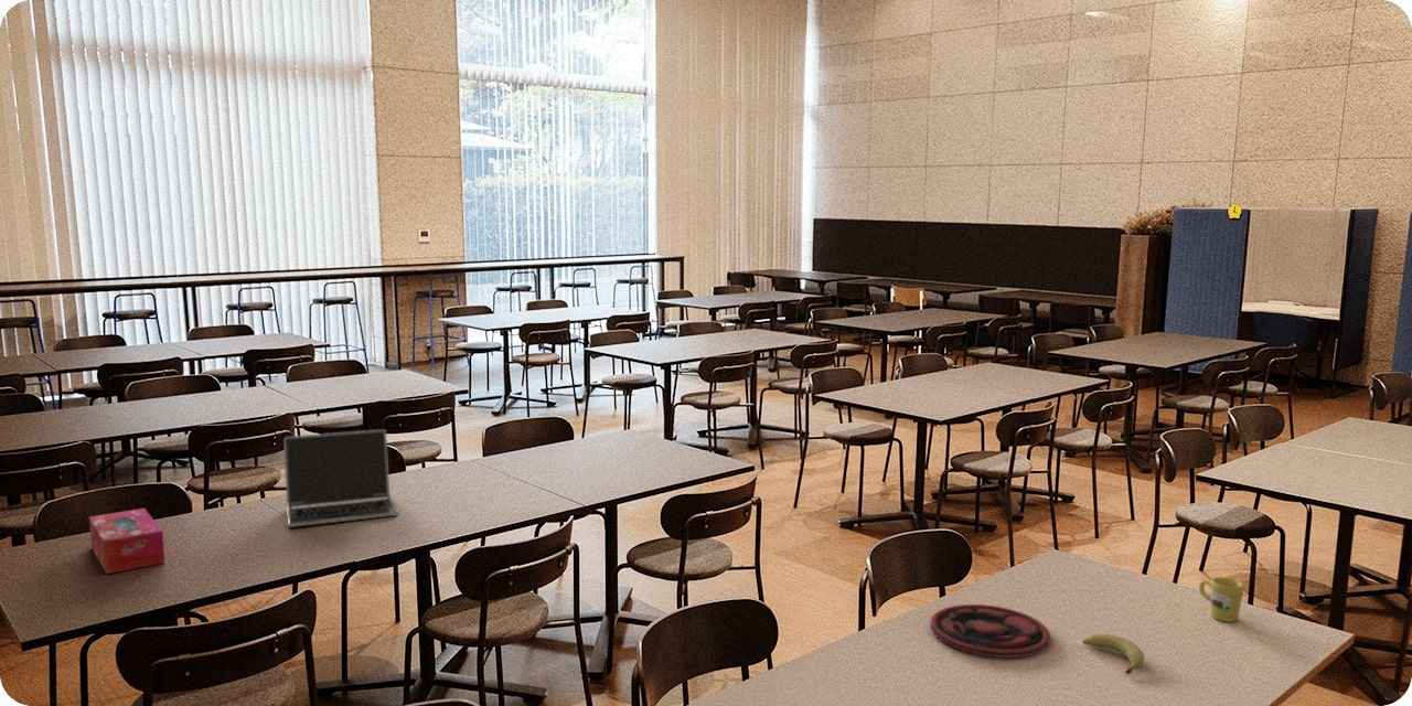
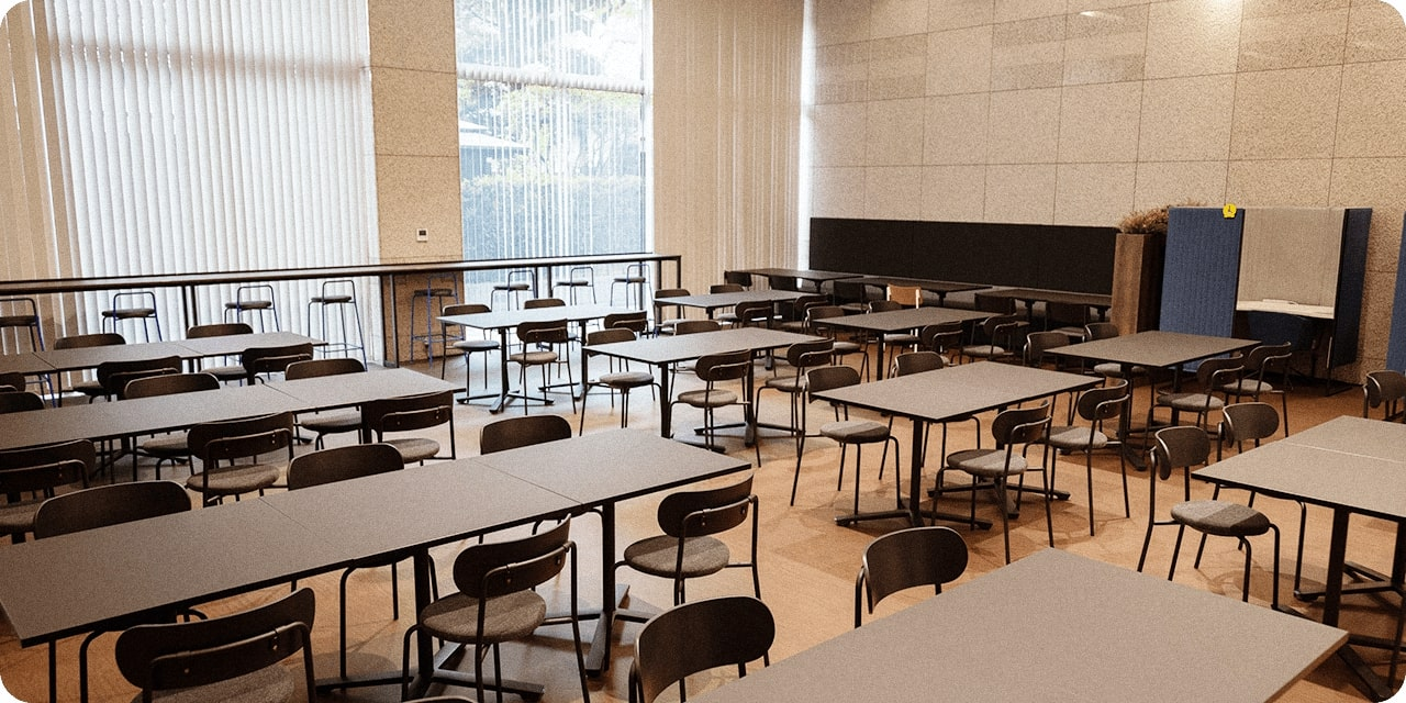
- tissue box [88,507,165,575]
- laptop [282,428,398,528]
- mug [1198,576,1245,623]
- fruit [1082,633,1145,676]
- plate [929,603,1051,659]
